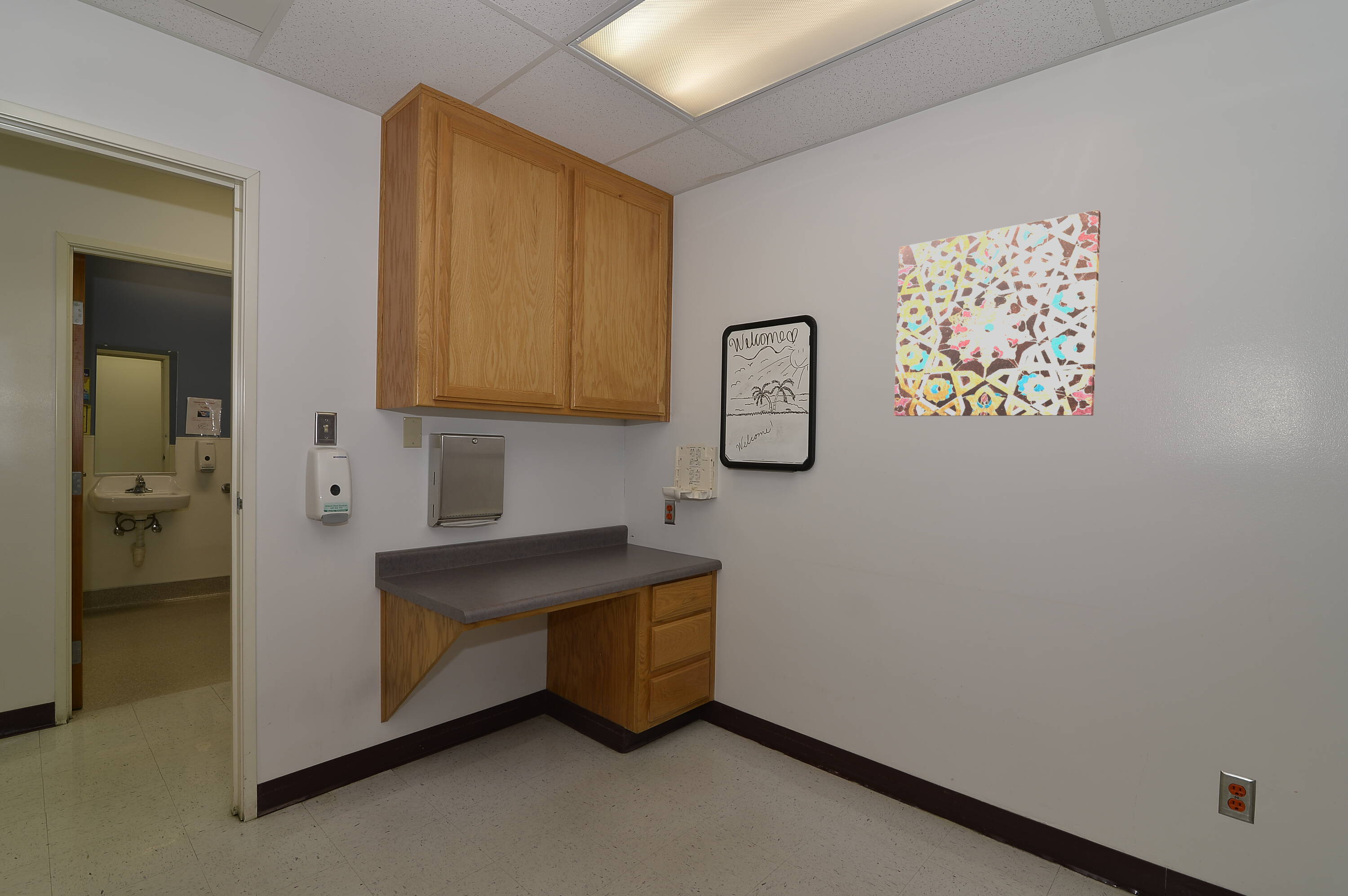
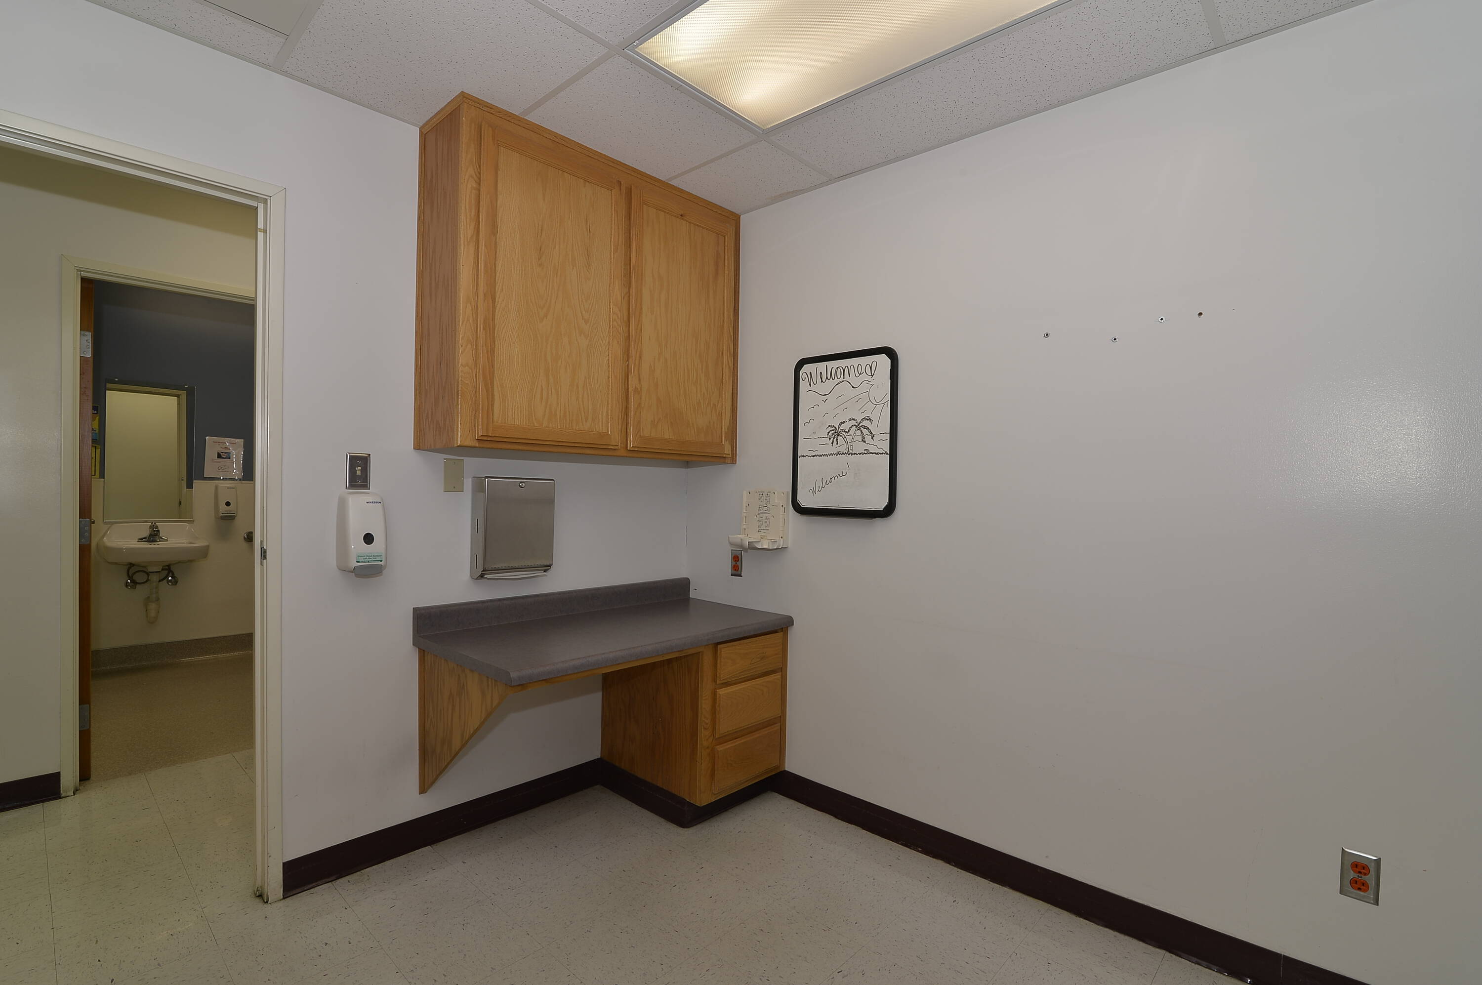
- wall art [894,209,1101,417]
